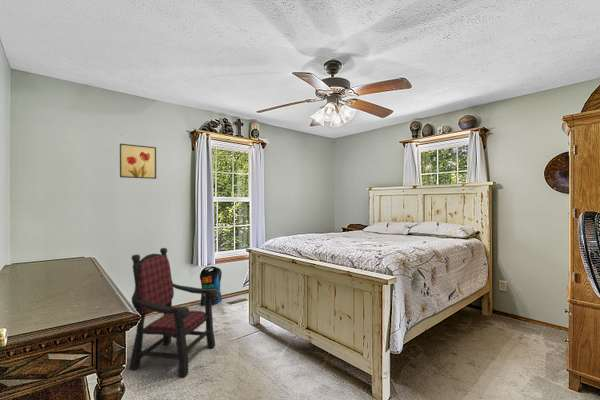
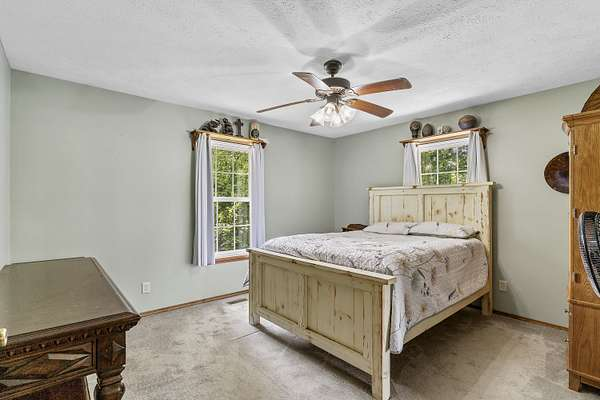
- armchair [128,247,218,378]
- pouch [199,265,223,307]
- wall art [119,143,157,180]
